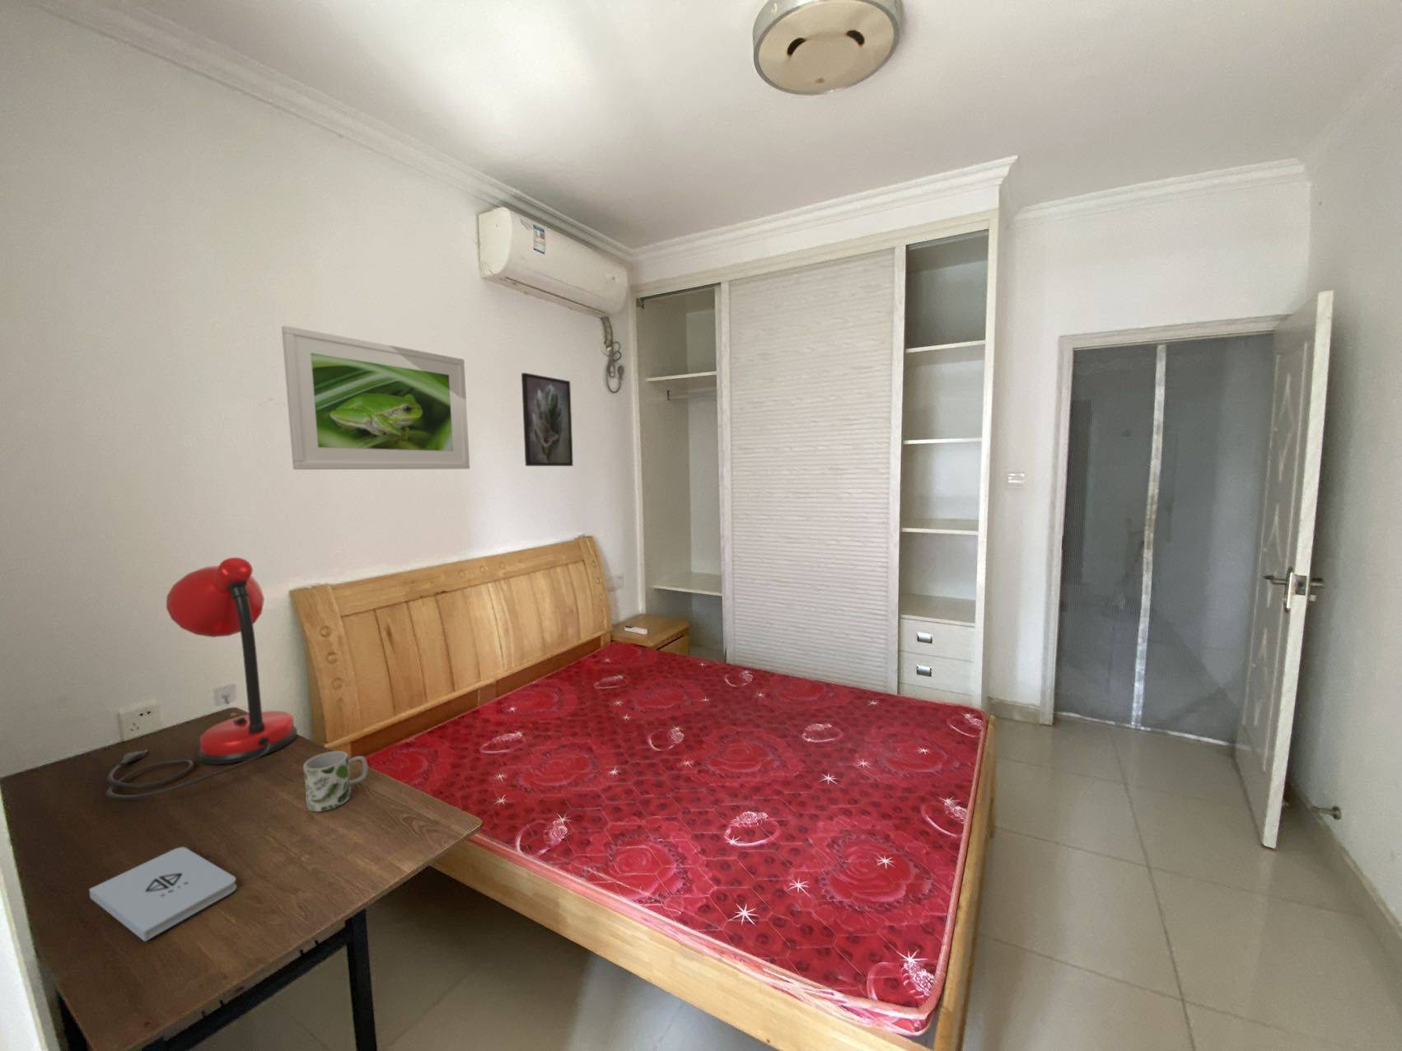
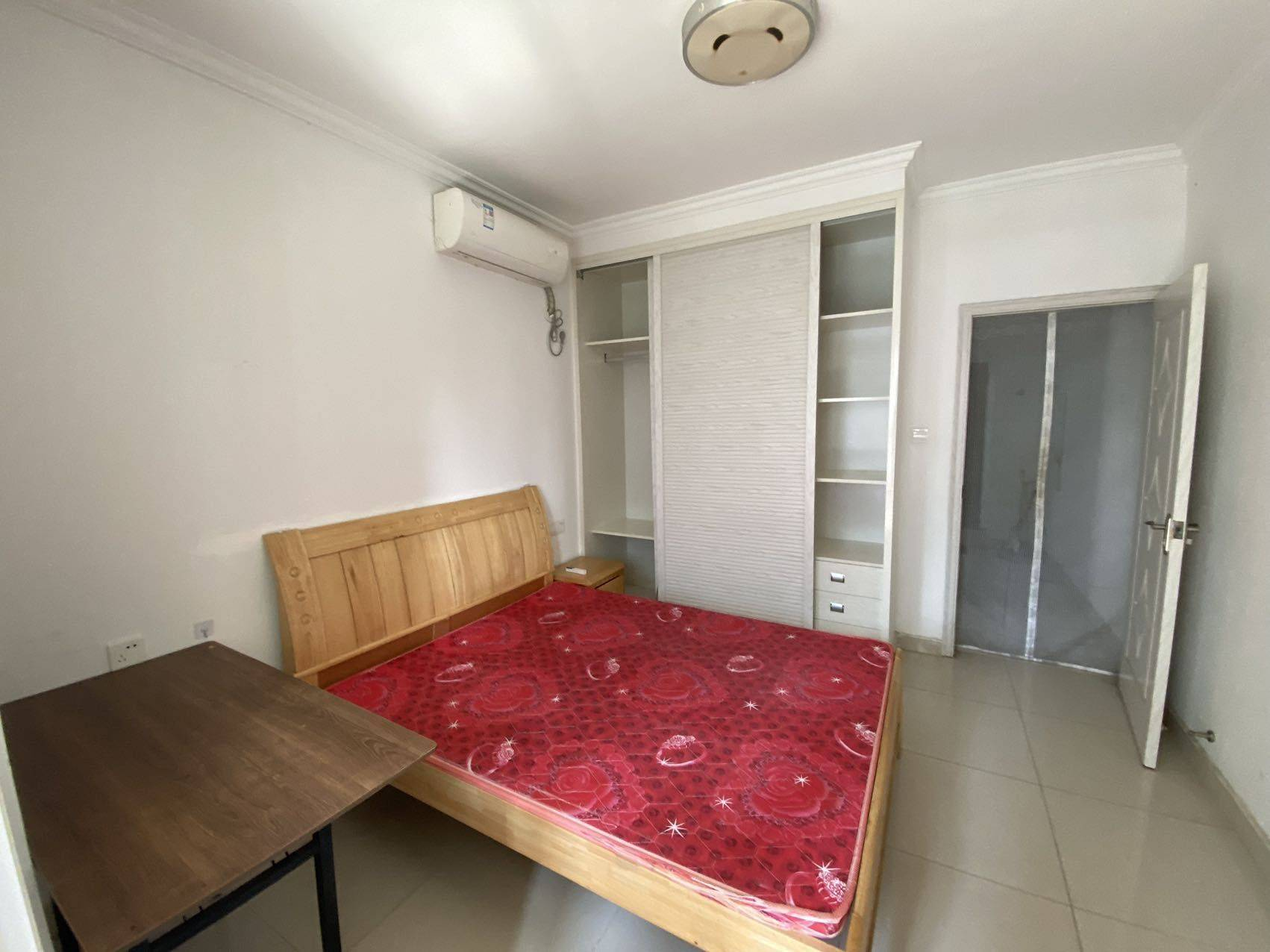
- notepad [88,846,237,943]
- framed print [521,371,574,467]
- desk lamp [105,556,298,799]
- mug [302,751,369,813]
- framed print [280,325,470,470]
